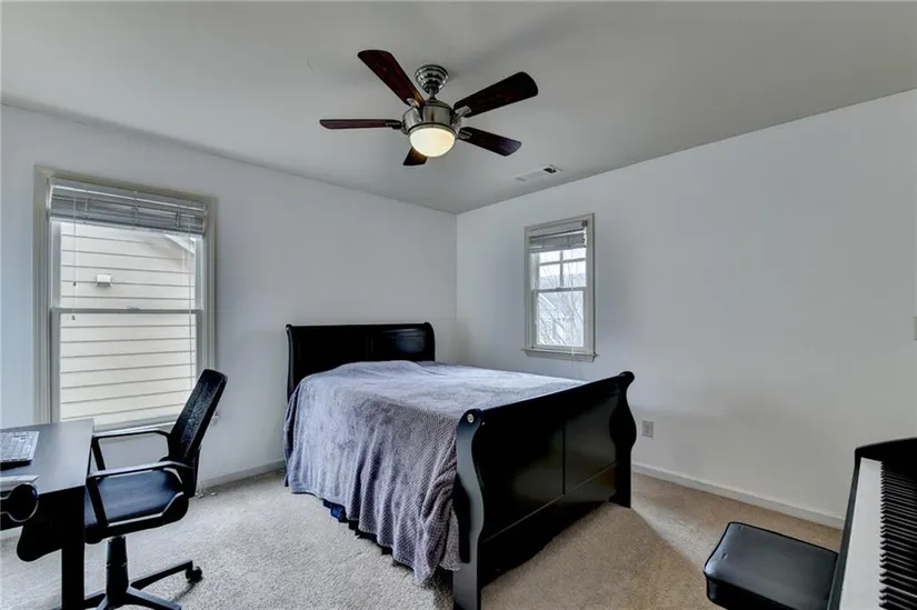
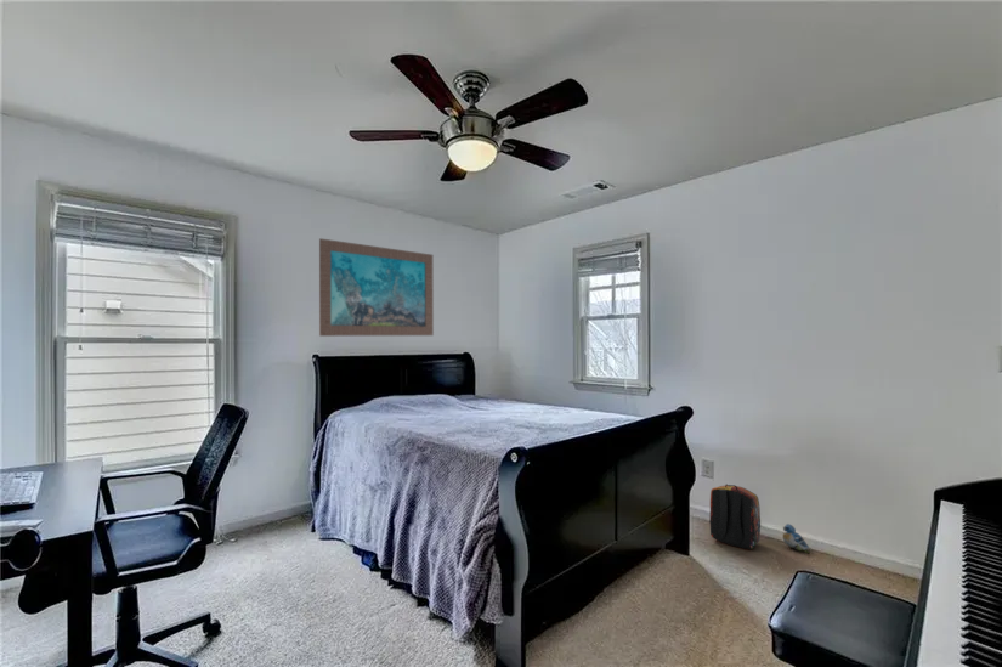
+ backpack [708,484,762,550]
+ plush toy [782,522,811,555]
+ wall art [318,237,435,338]
